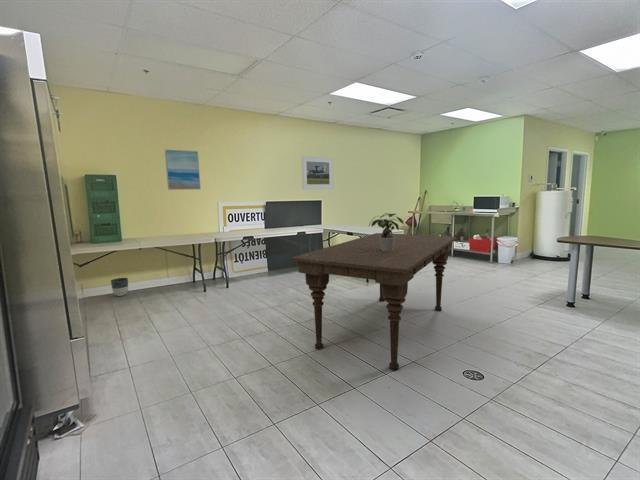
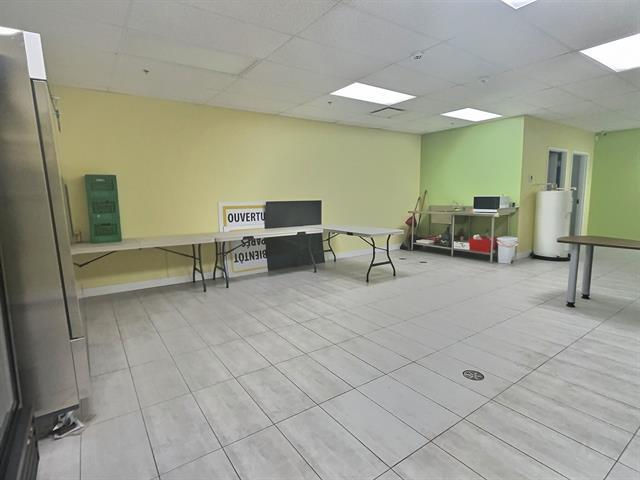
- wall art [164,148,202,191]
- planter [110,277,129,297]
- dining table [290,232,458,371]
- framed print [301,155,334,190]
- potted plant [367,212,405,251]
